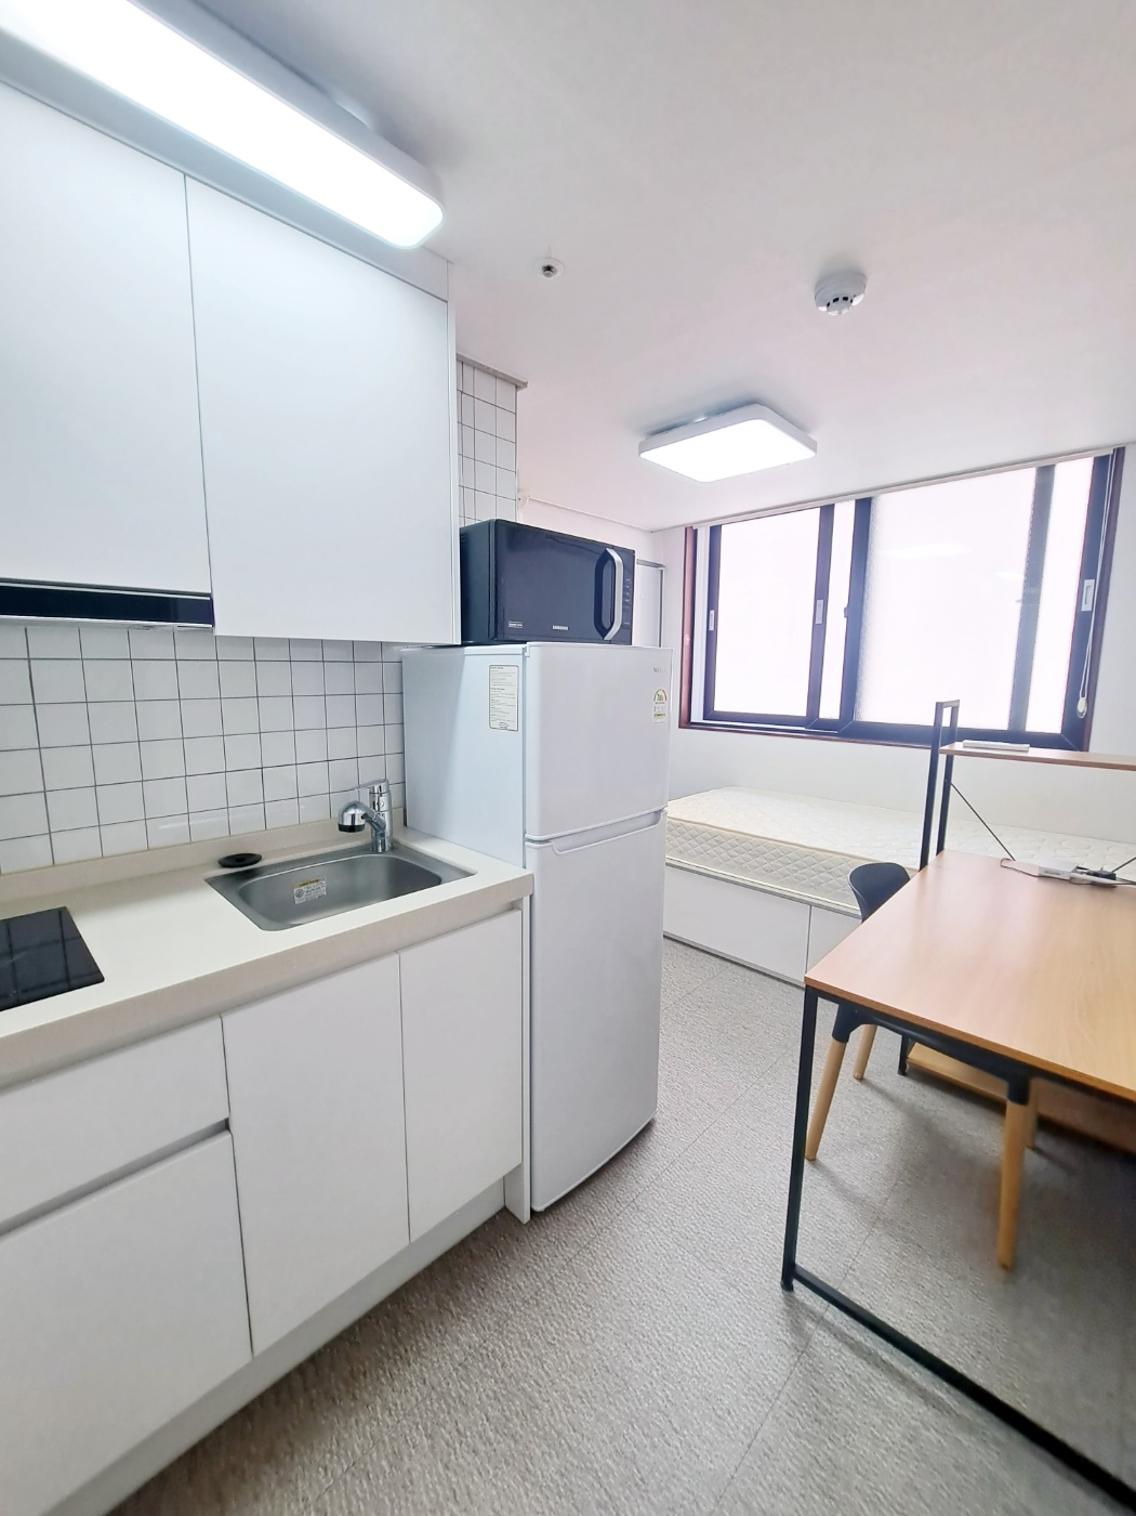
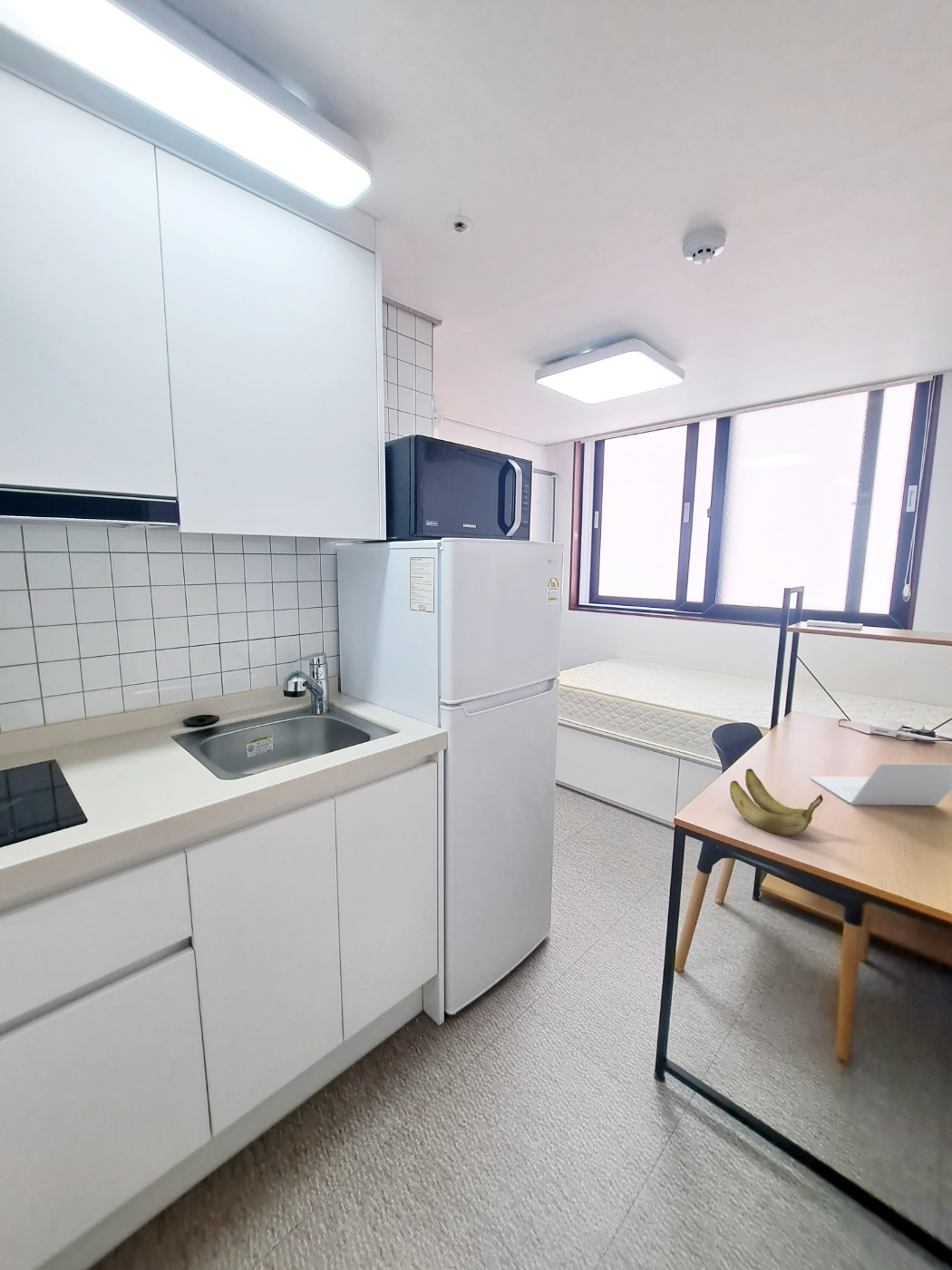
+ laptop [809,762,952,806]
+ banana [729,767,824,836]
